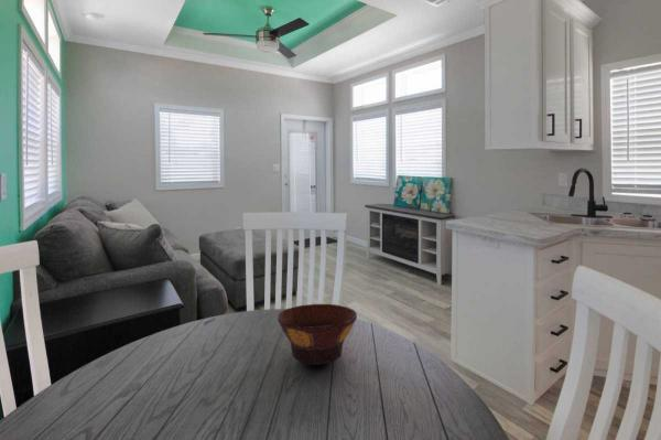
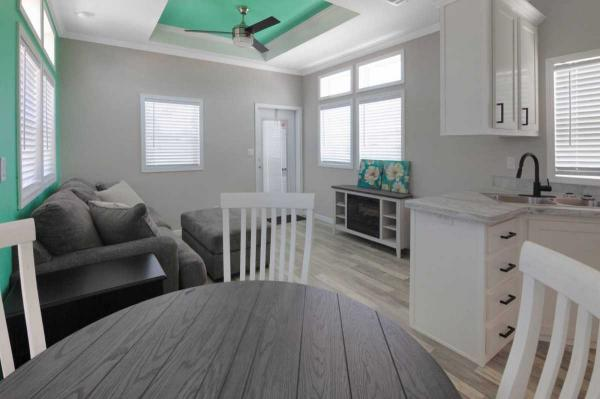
- bowl [277,303,358,366]
